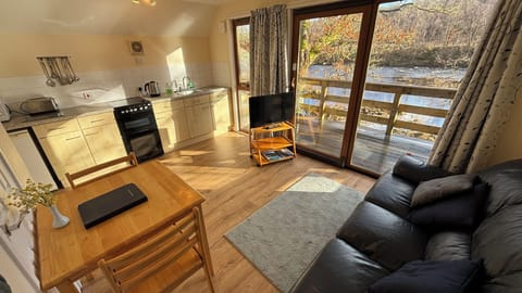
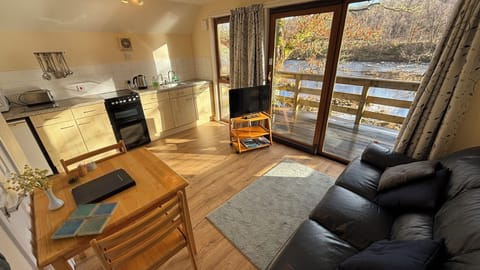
+ teapot [67,159,98,185]
+ drink coaster [50,201,120,240]
